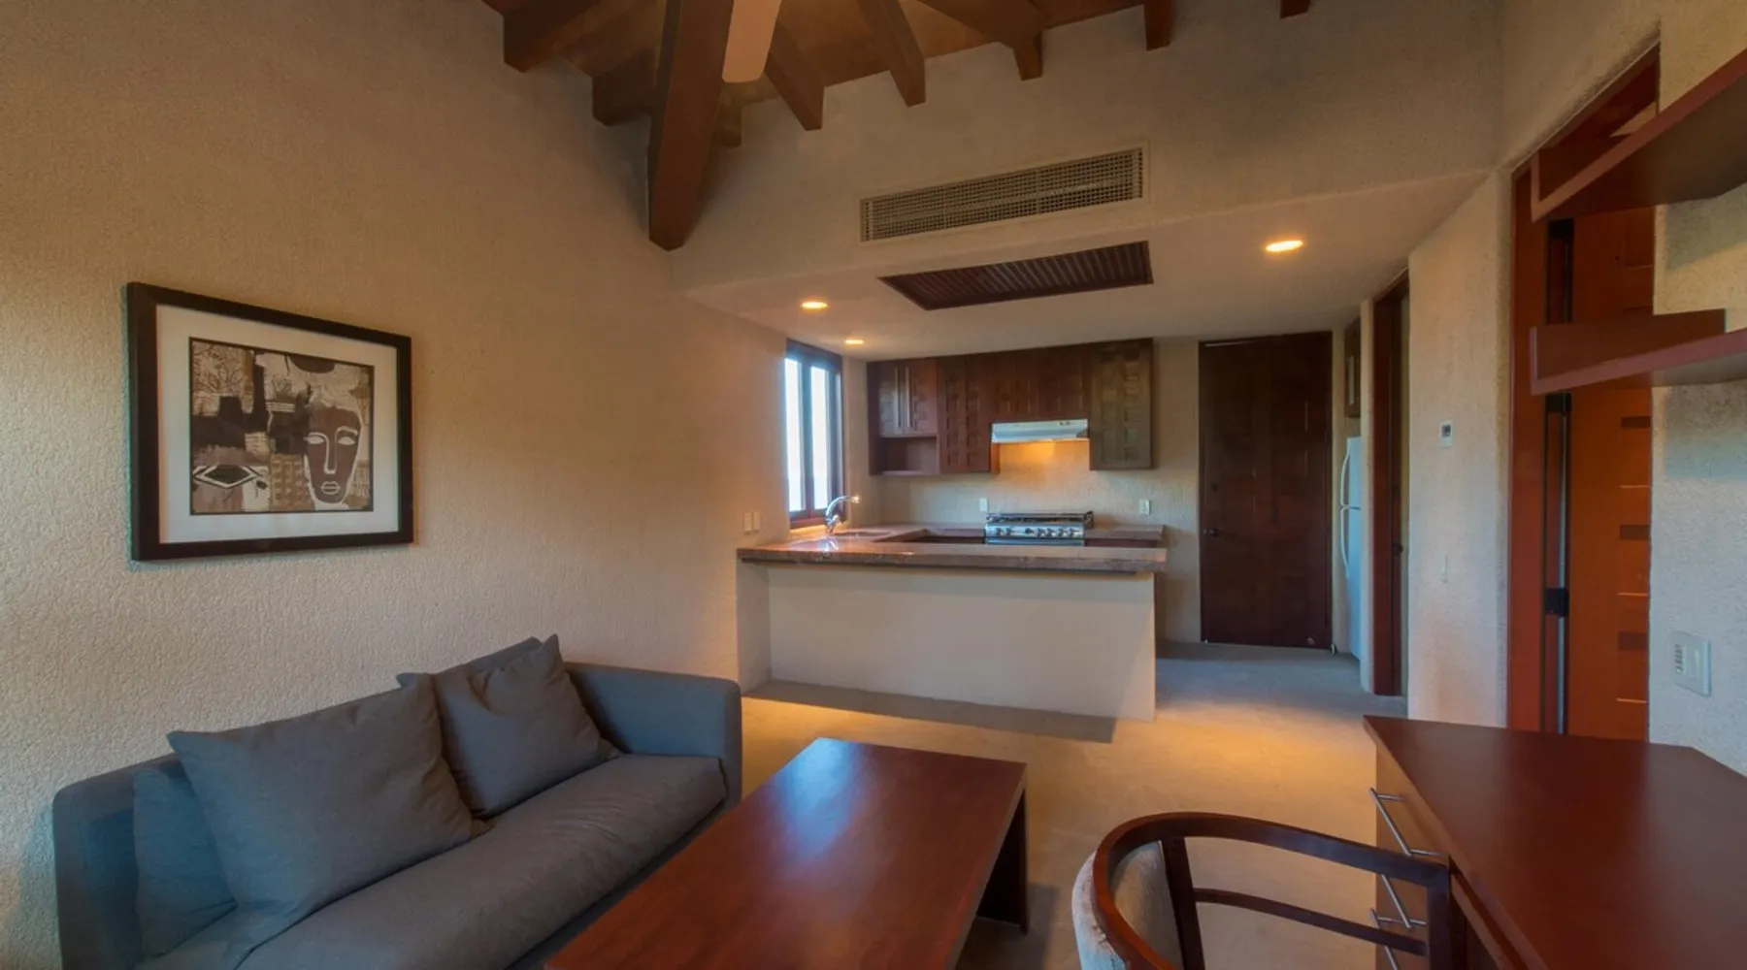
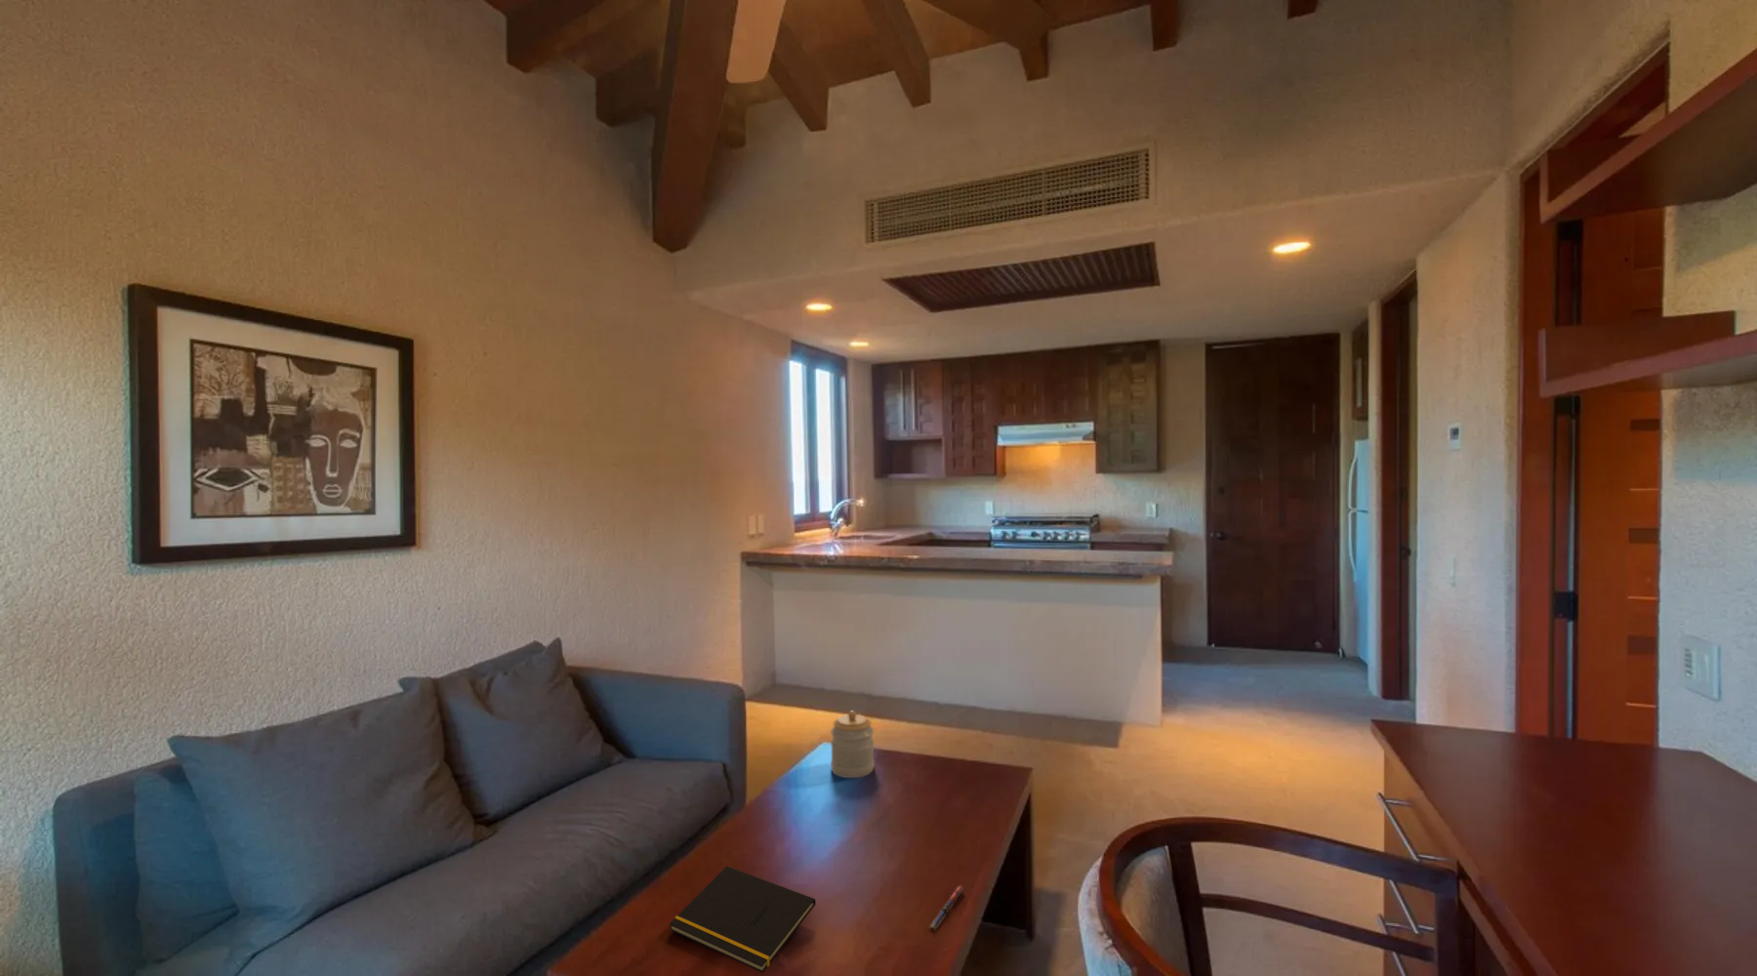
+ notepad [668,864,817,974]
+ pen [928,885,964,930]
+ jar [829,710,876,779]
